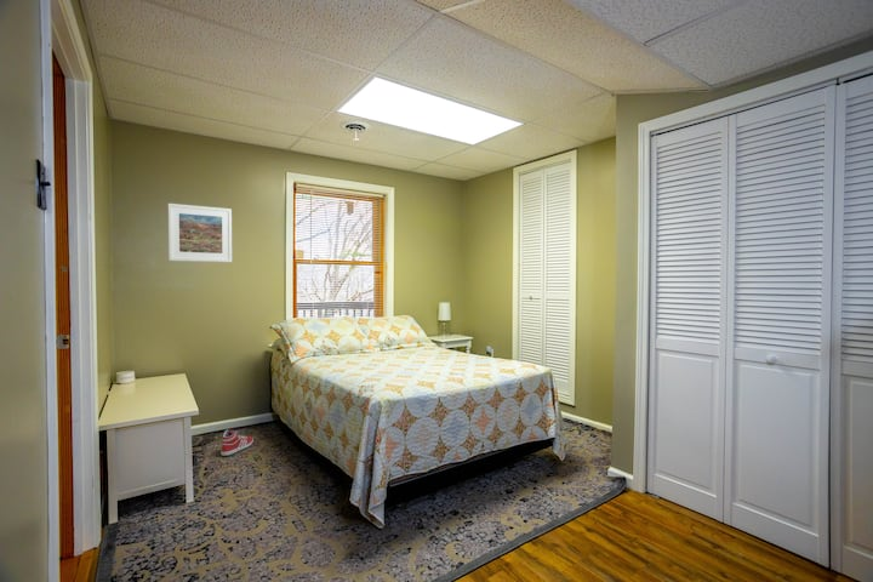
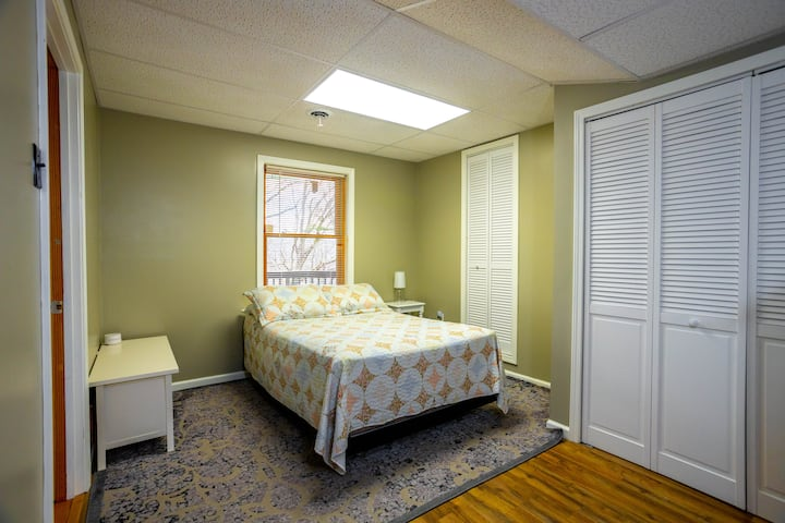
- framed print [167,202,233,263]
- sneaker [219,429,255,457]
